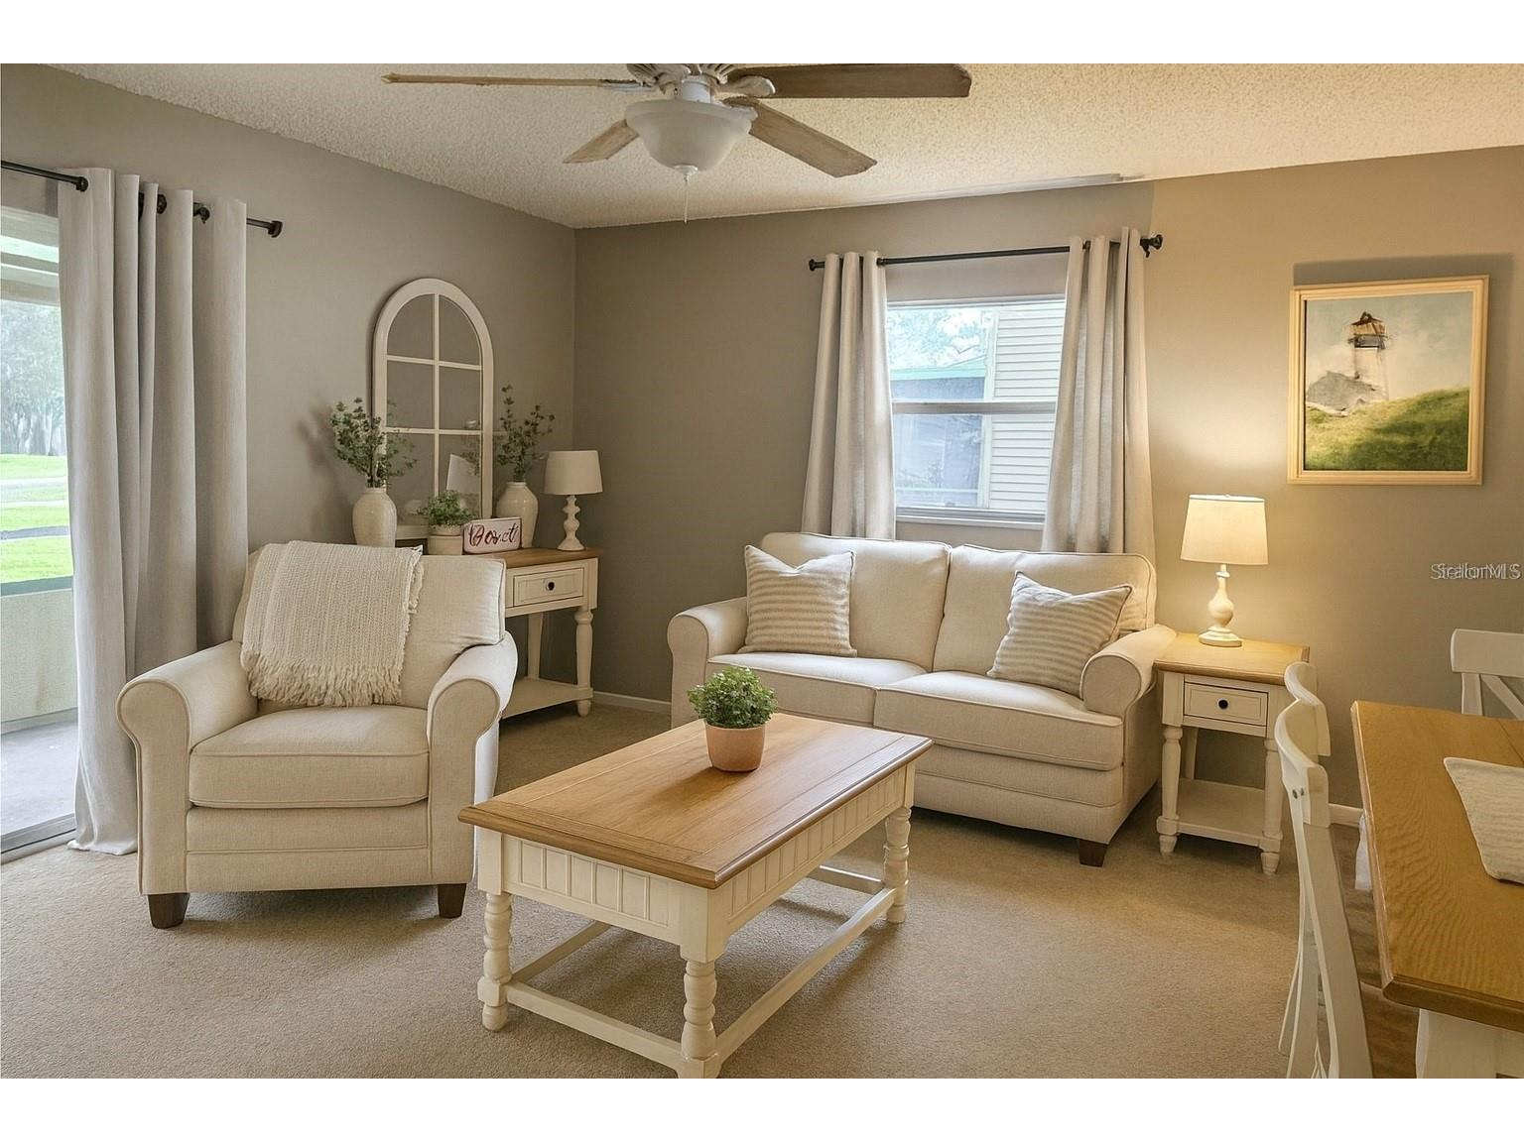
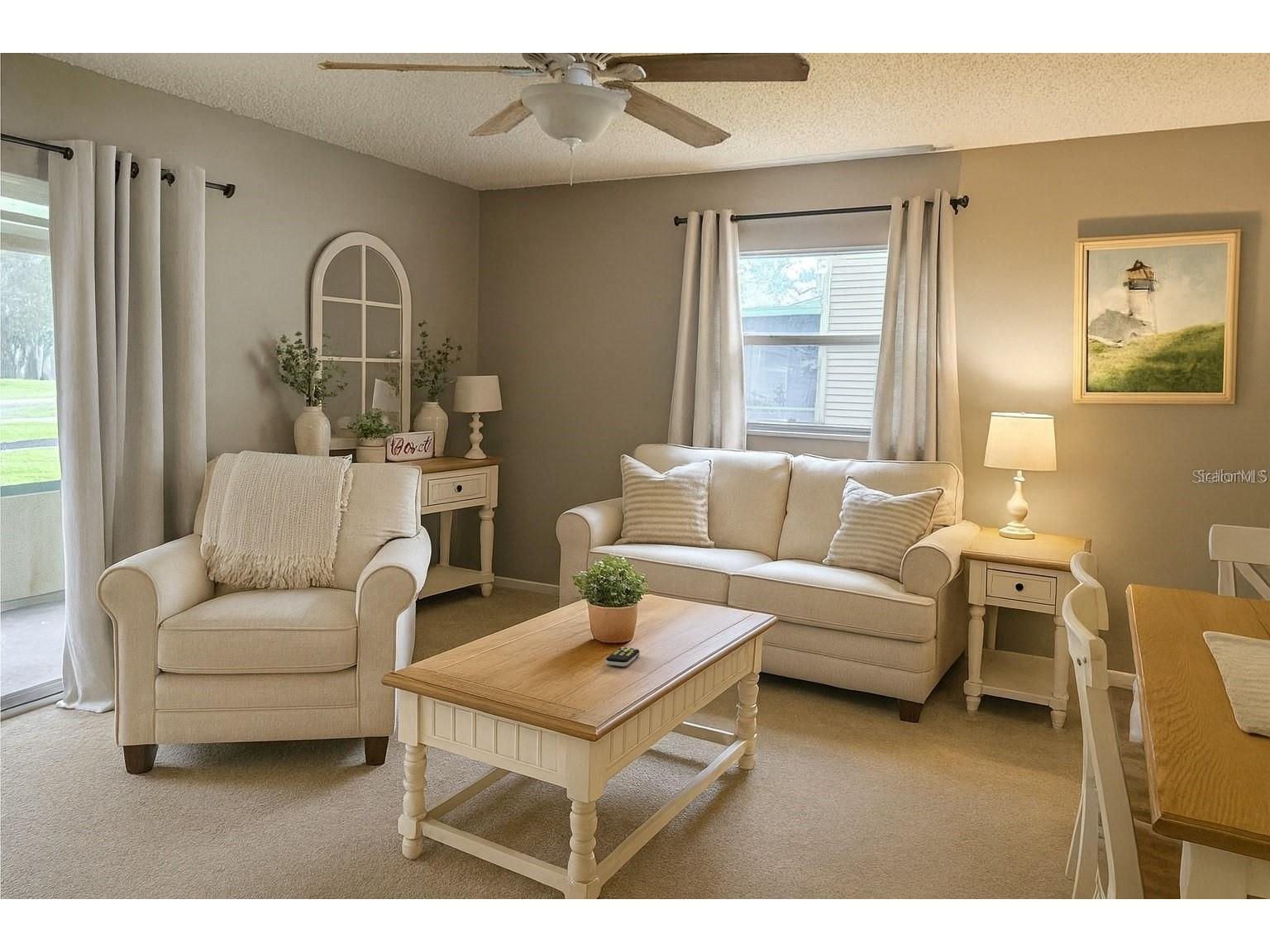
+ remote control [605,646,640,667]
